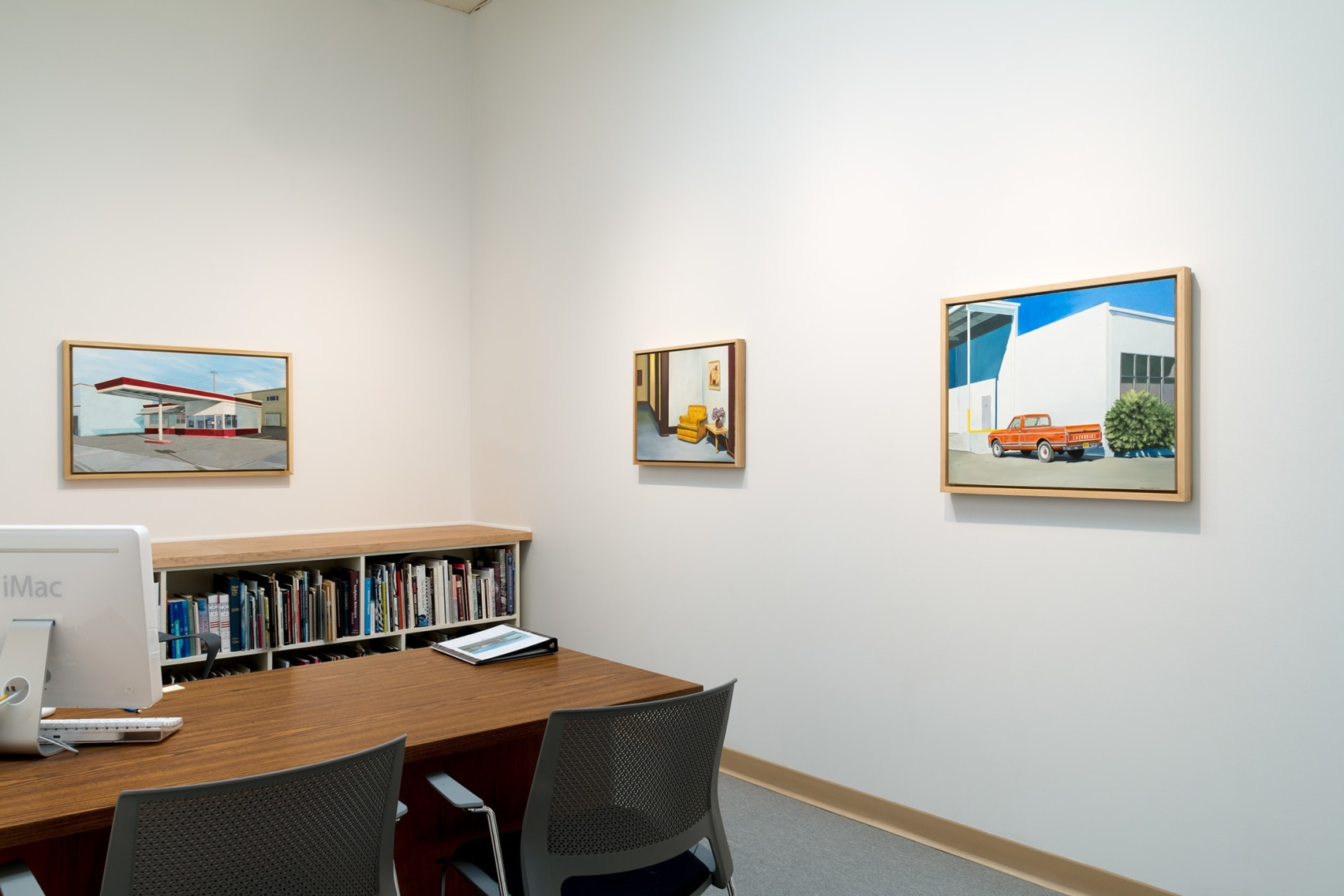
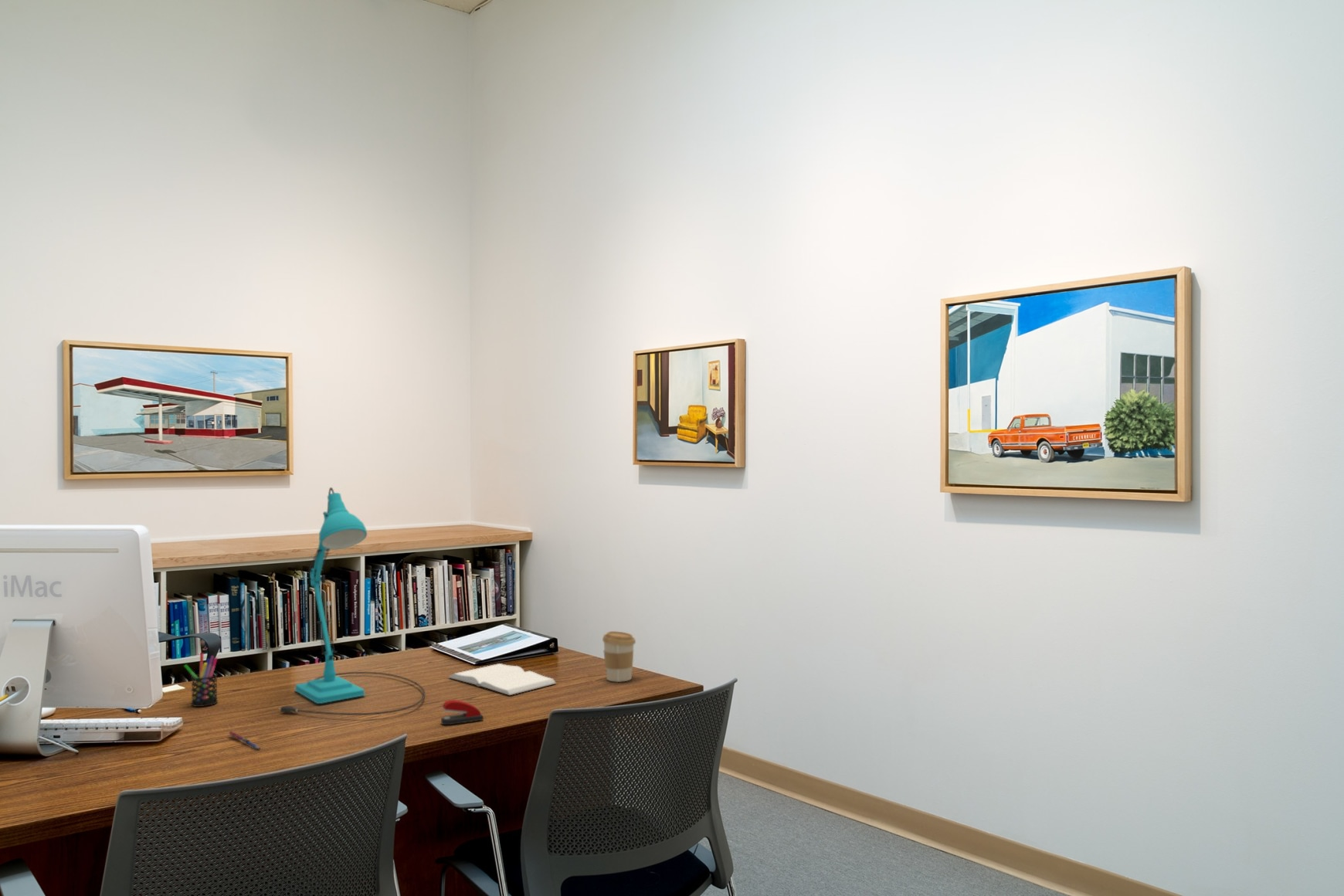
+ pen [227,731,263,750]
+ book [447,663,558,696]
+ pen holder [183,652,219,708]
+ coffee cup [602,630,636,683]
+ stapler [440,699,484,725]
+ desk lamp [278,487,426,716]
